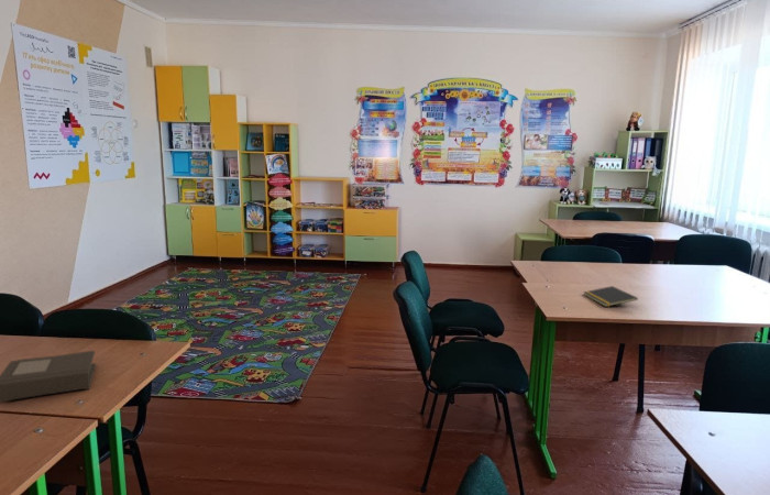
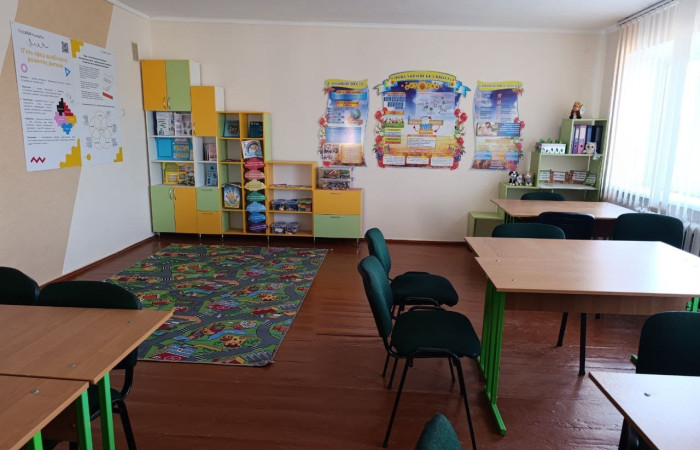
- book [0,350,97,403]
- notepad [582,285,639,308]
